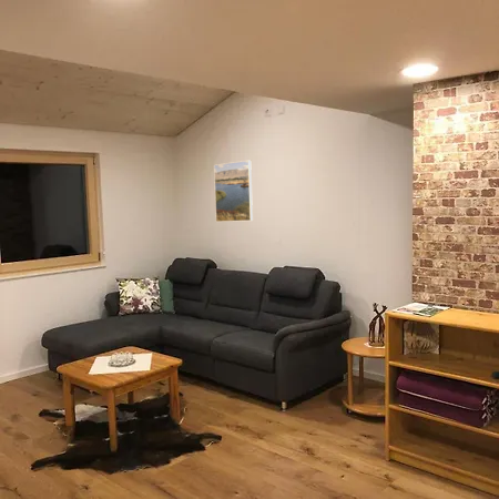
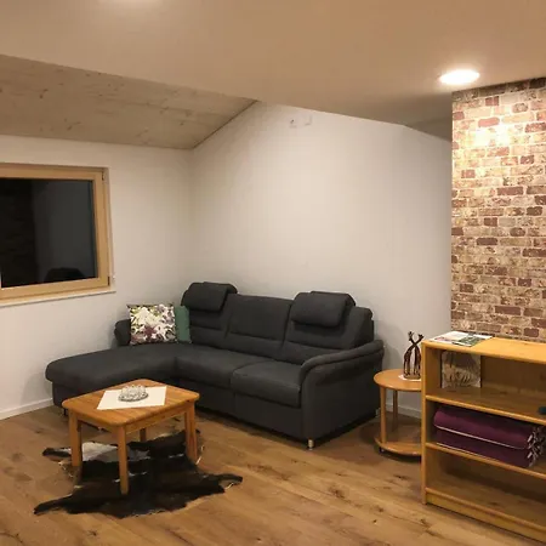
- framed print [213,160,254,223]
